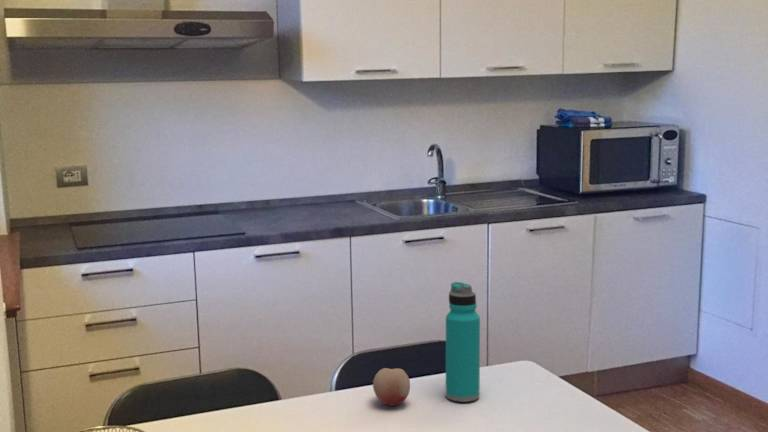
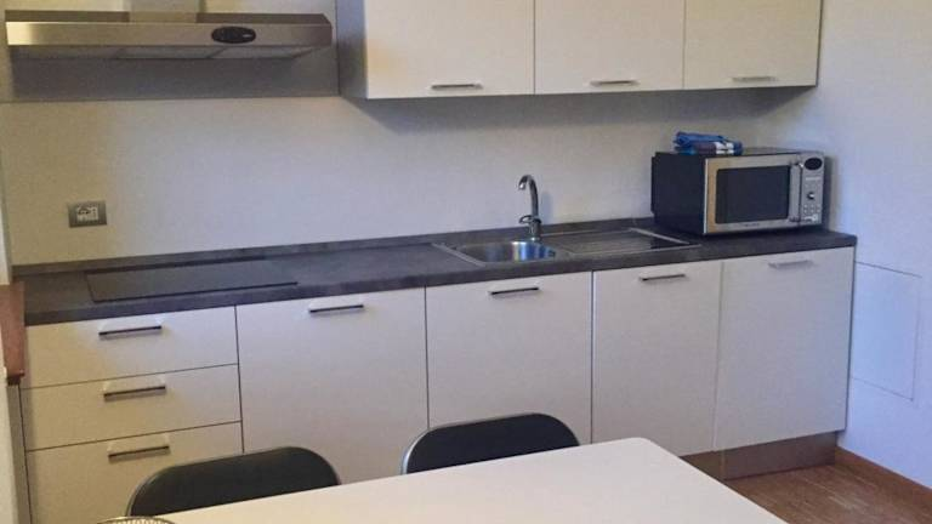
- fruit [372,367,411,407]
- water bottle [445,281,481,403]
